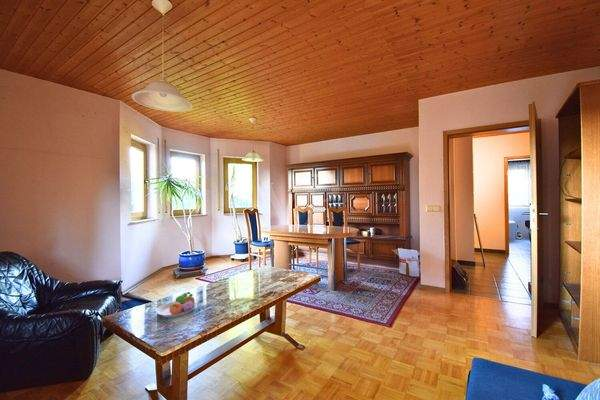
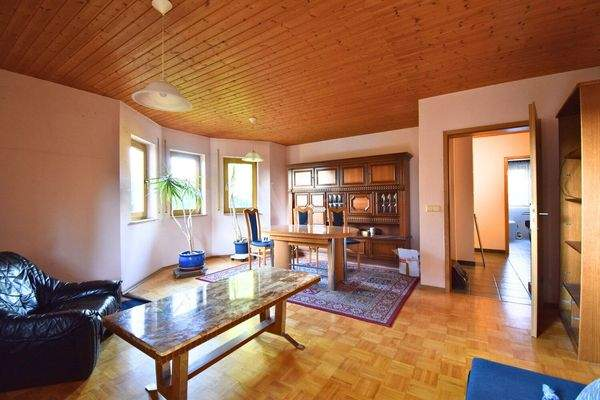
- fruit bowl [155,291,198,318]
